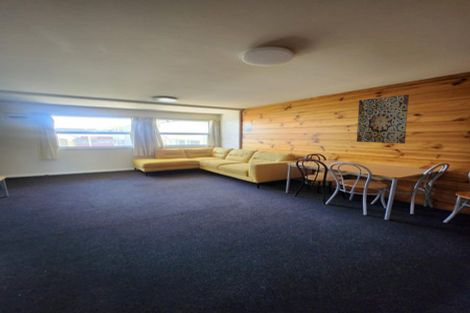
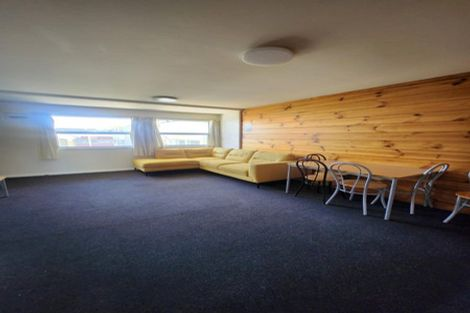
- wall art [356,94,410,145]
